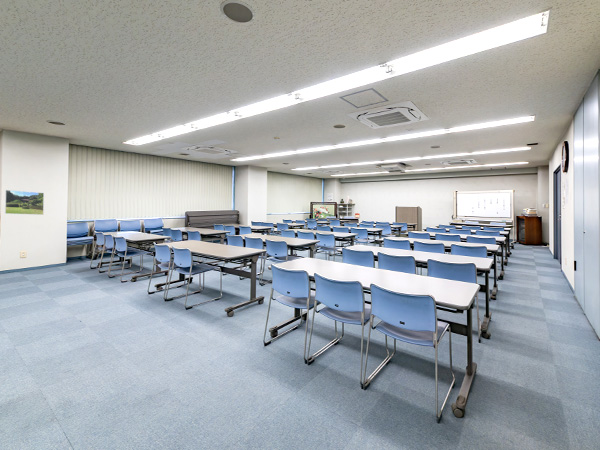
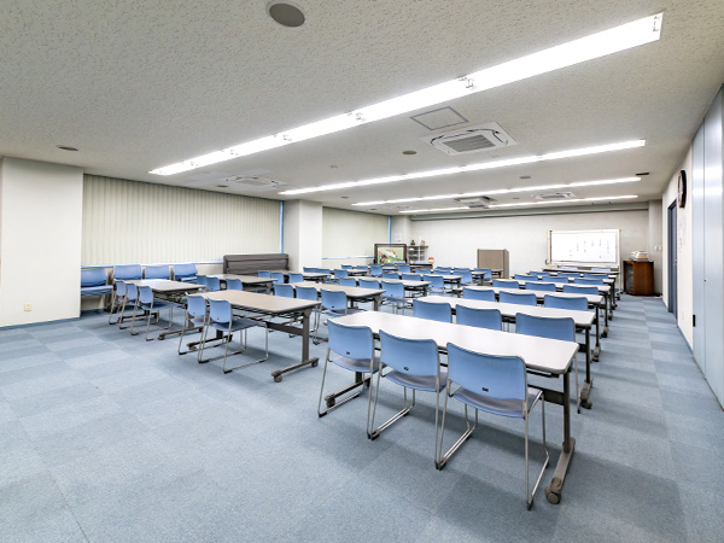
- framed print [4,189,45,216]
